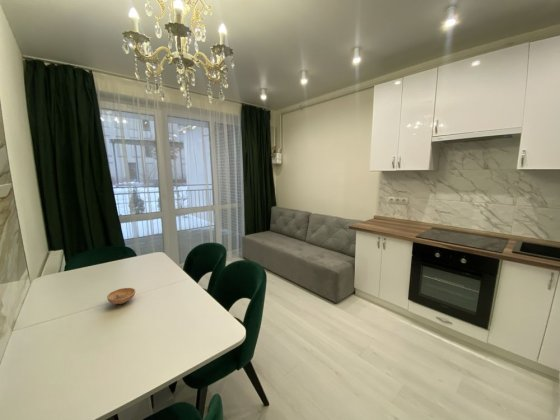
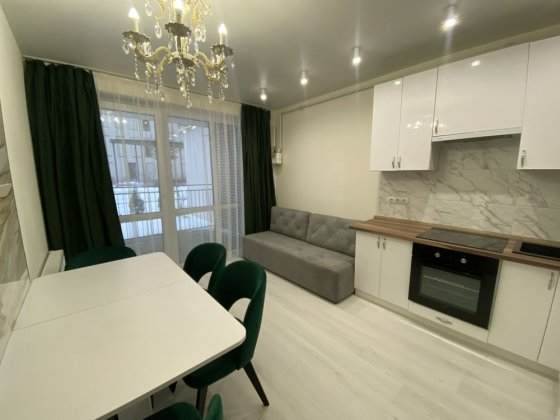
- bowl [106,287,136,305]
